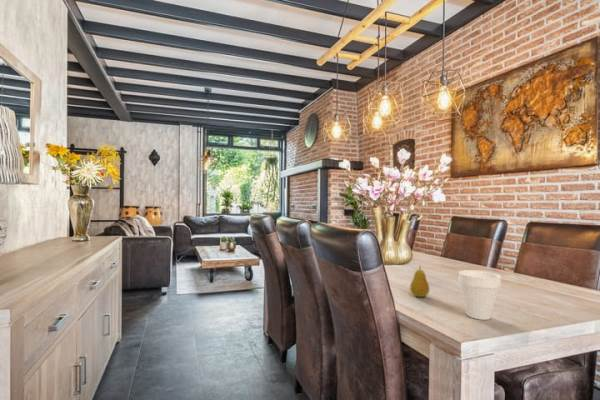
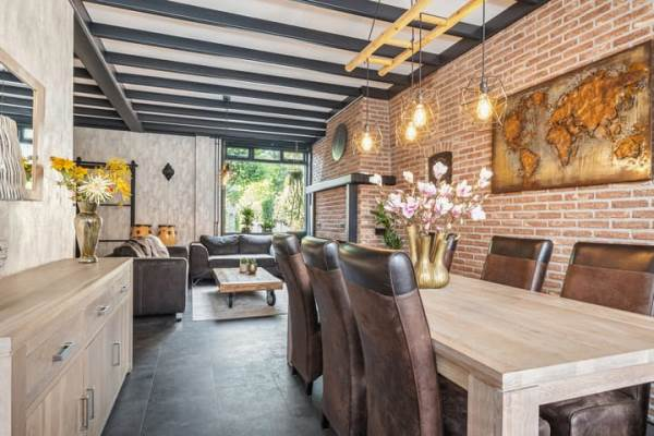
- cup [457,269,502,321]
- fruit [409,265,431,298]
